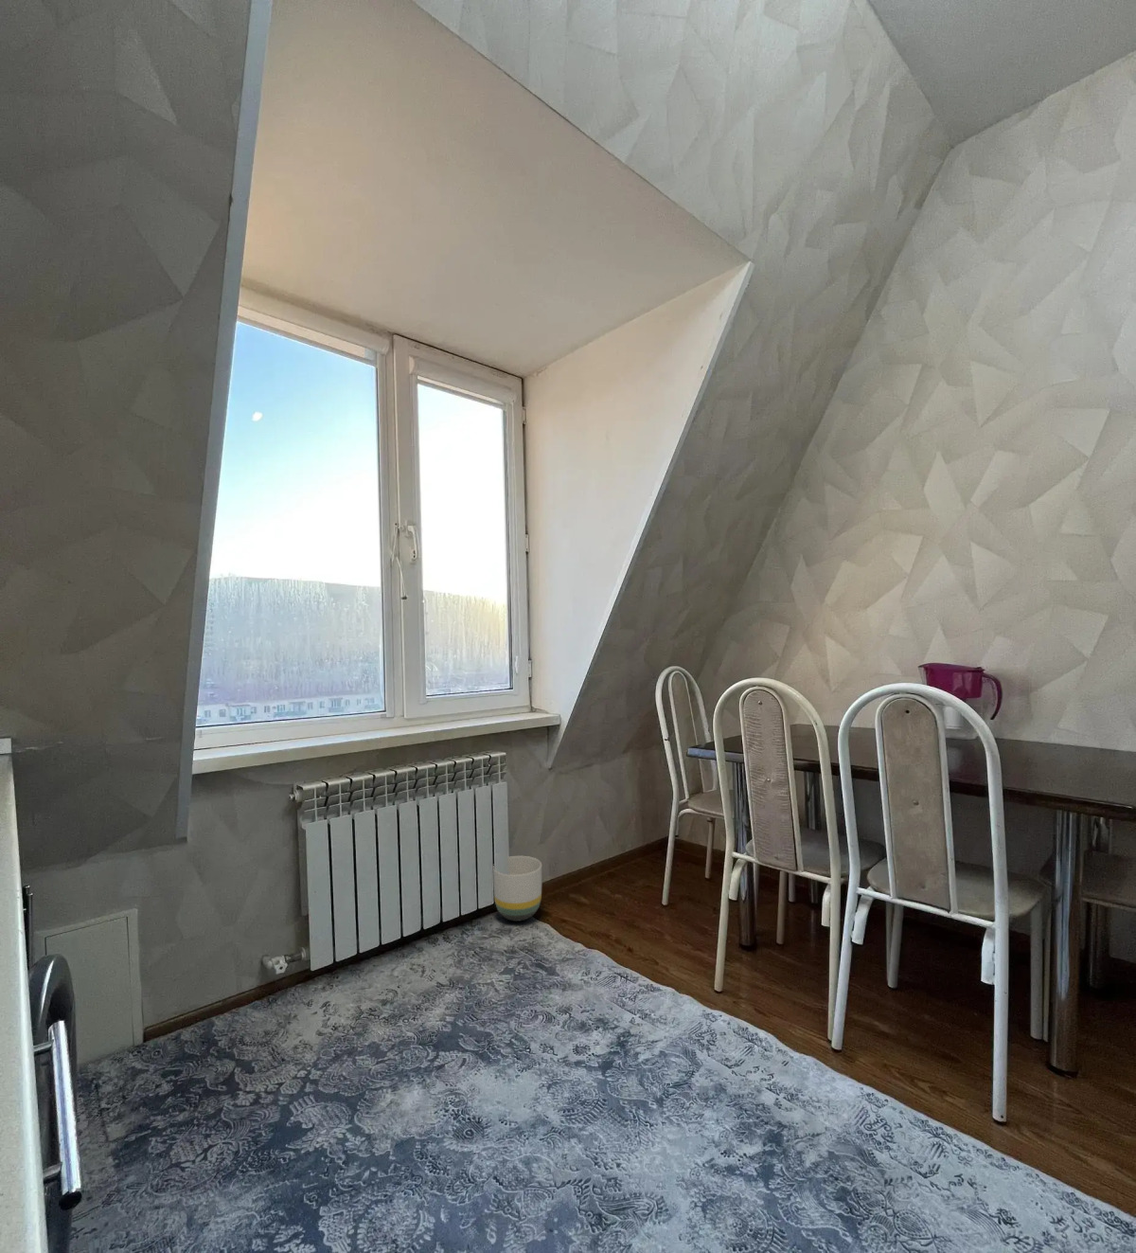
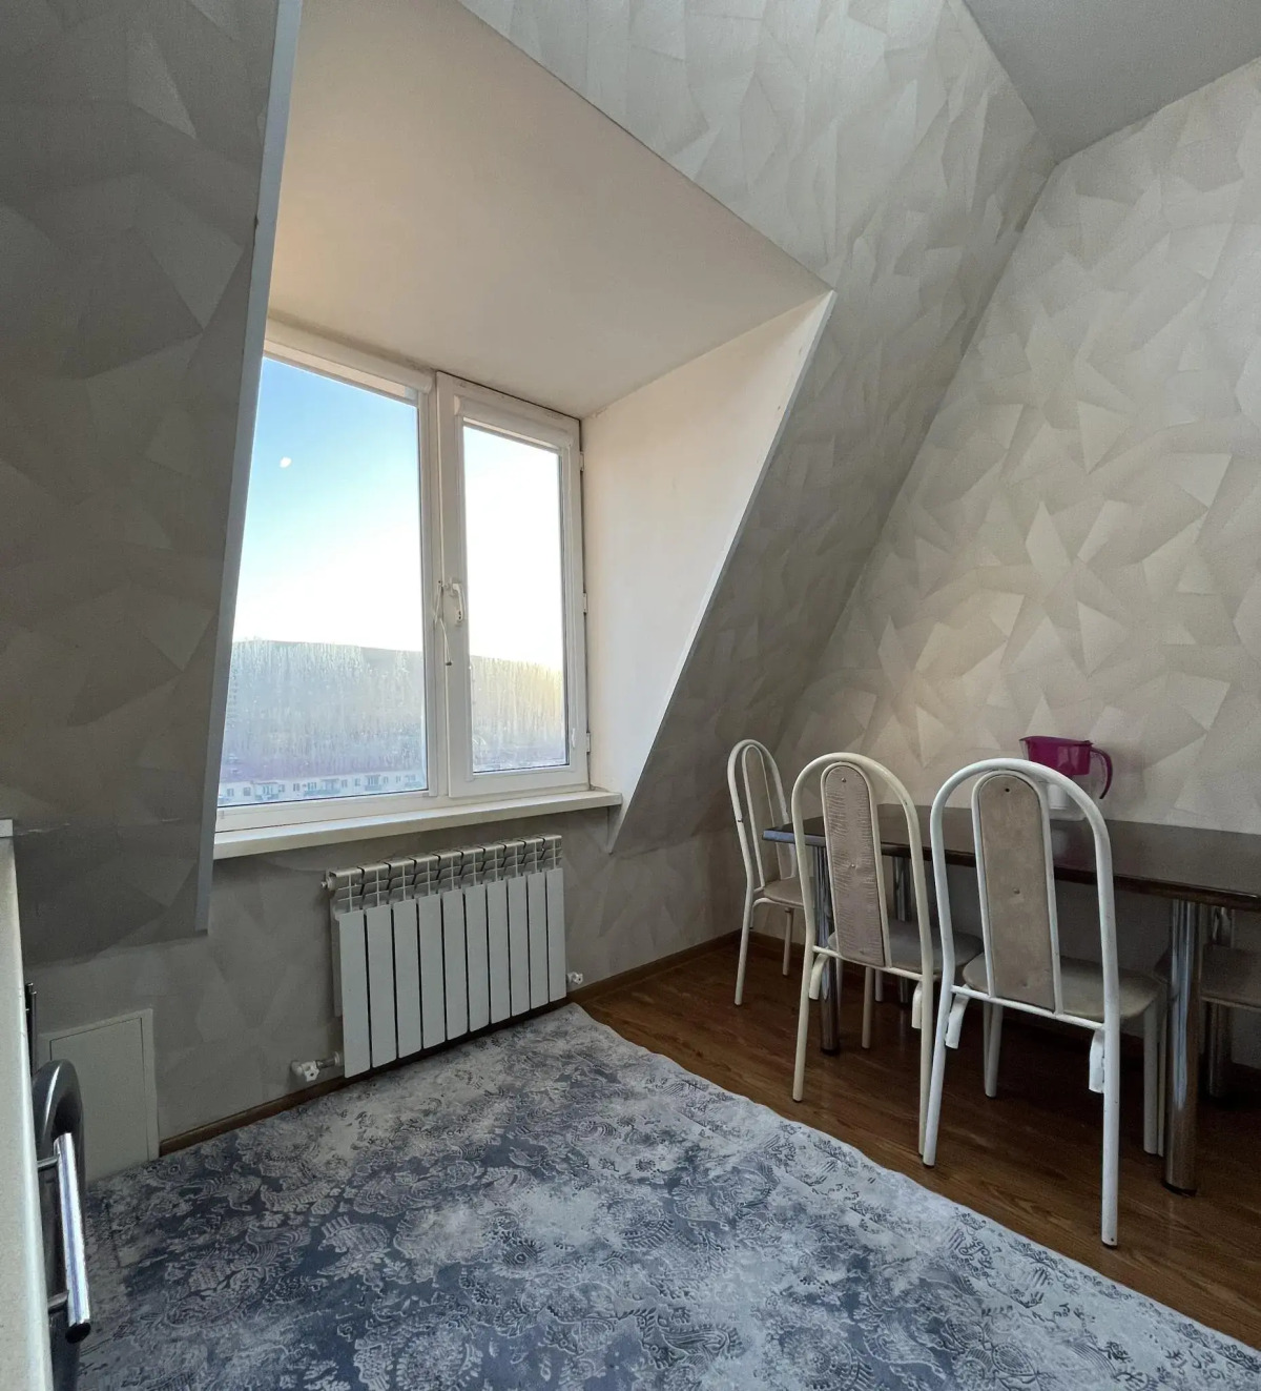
- planter [492,856,542,922]
